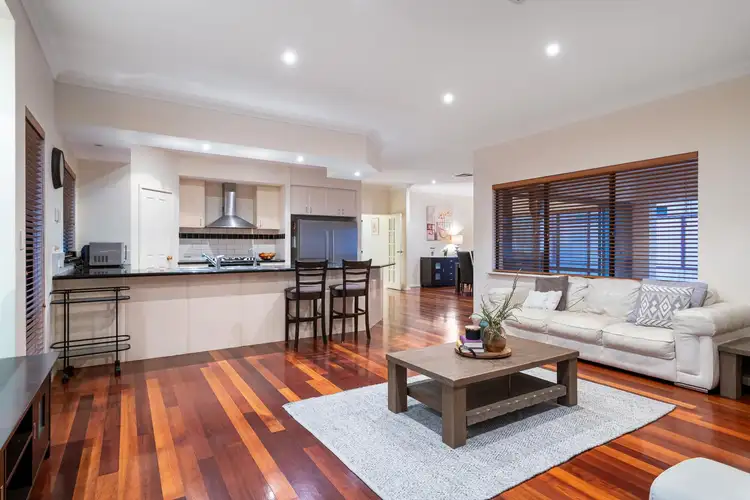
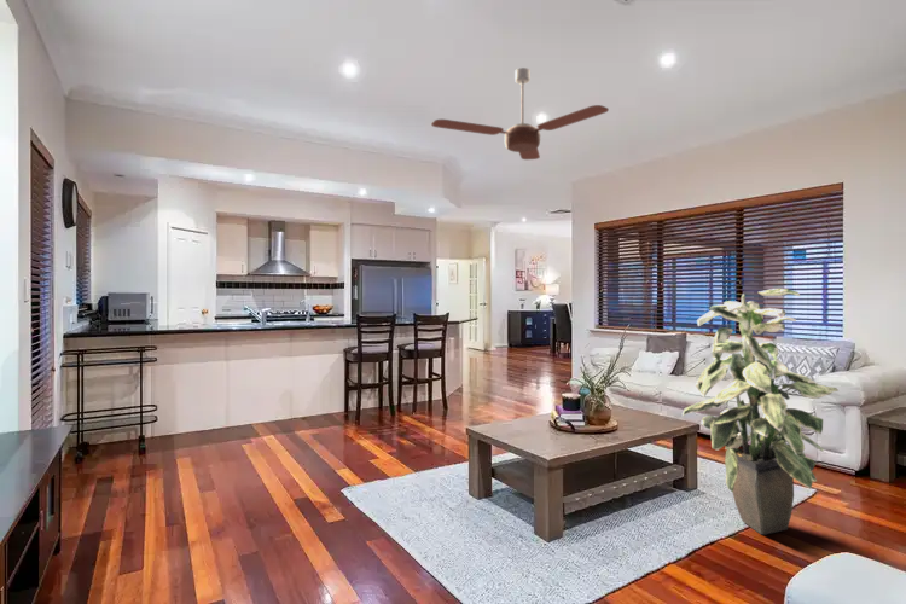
+ ceiling fan [430,66,610,161]
+ indoor plant [681,288,840,536]
